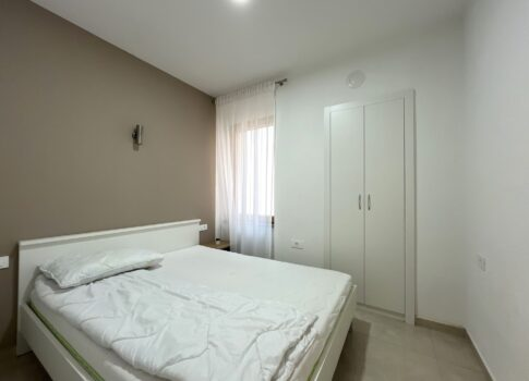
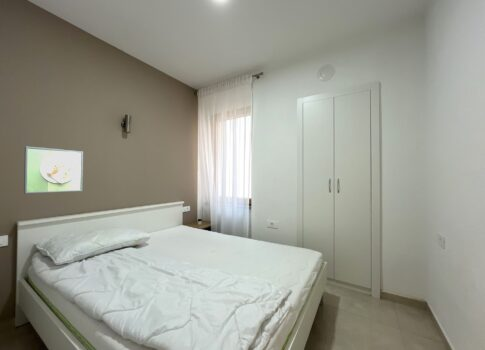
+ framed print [23,145,84,195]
